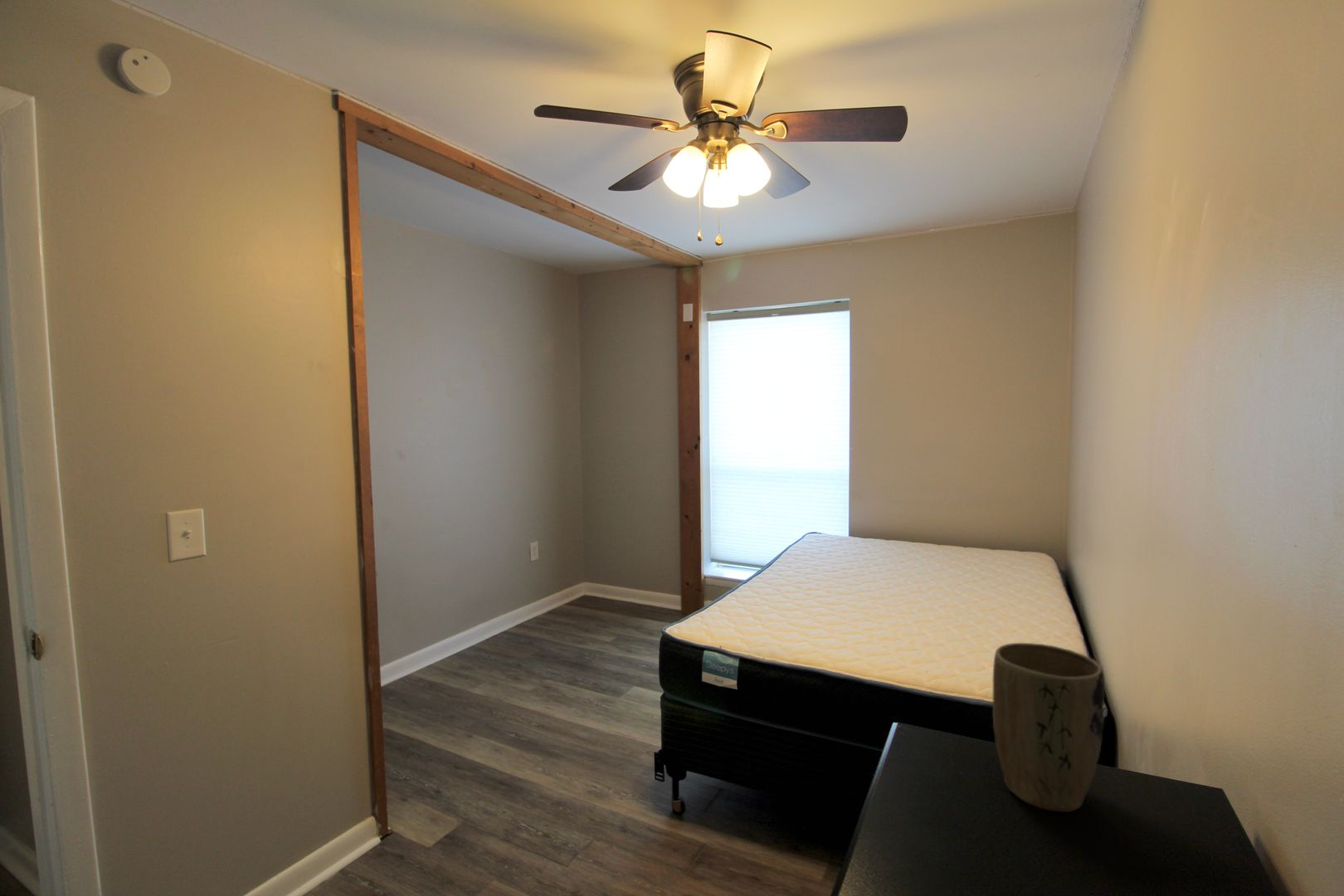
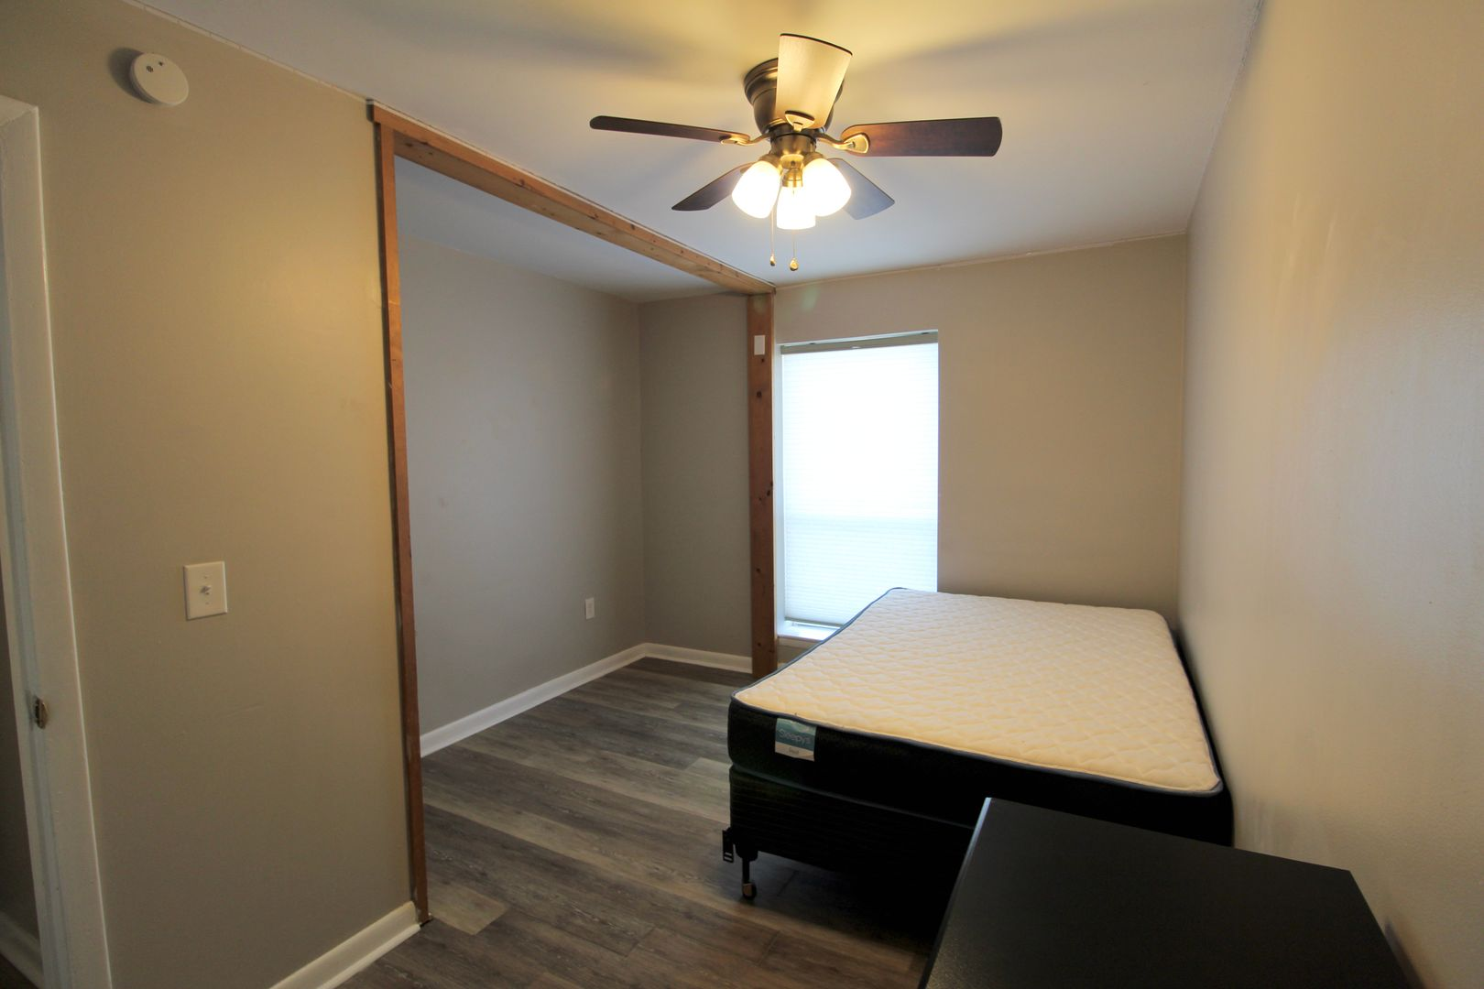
- plant pot [992,642,1105,813]
